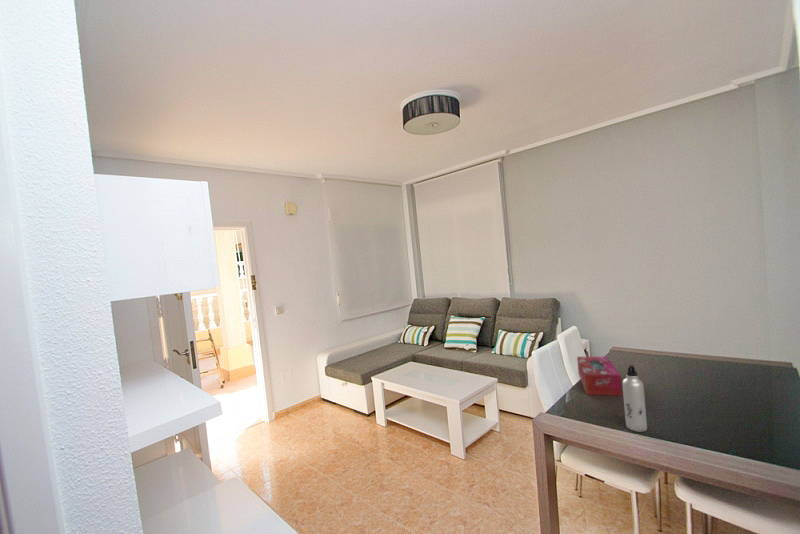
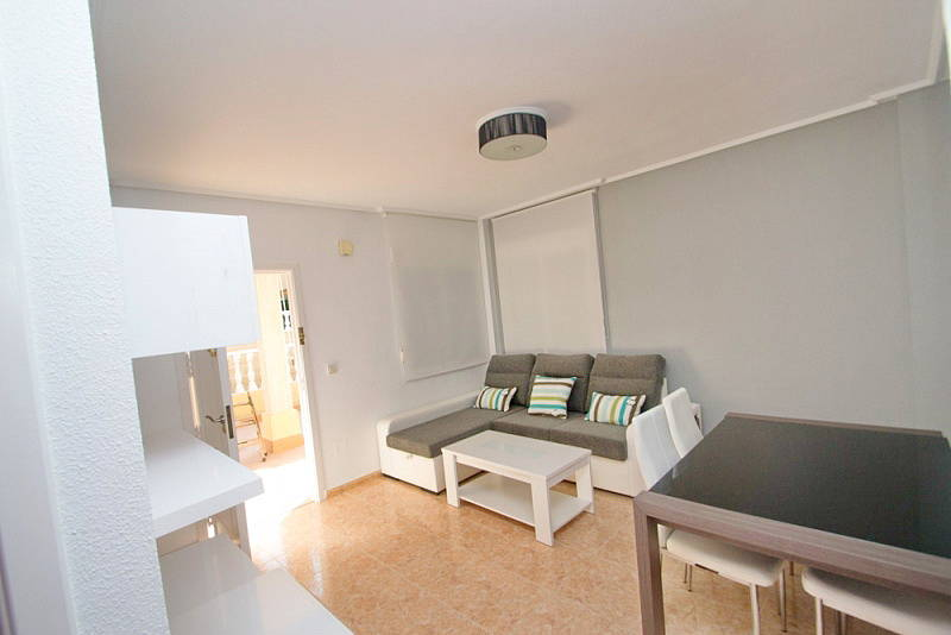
- tissue box [576,356,623,397]
- water bottle [621,364,648,433]
